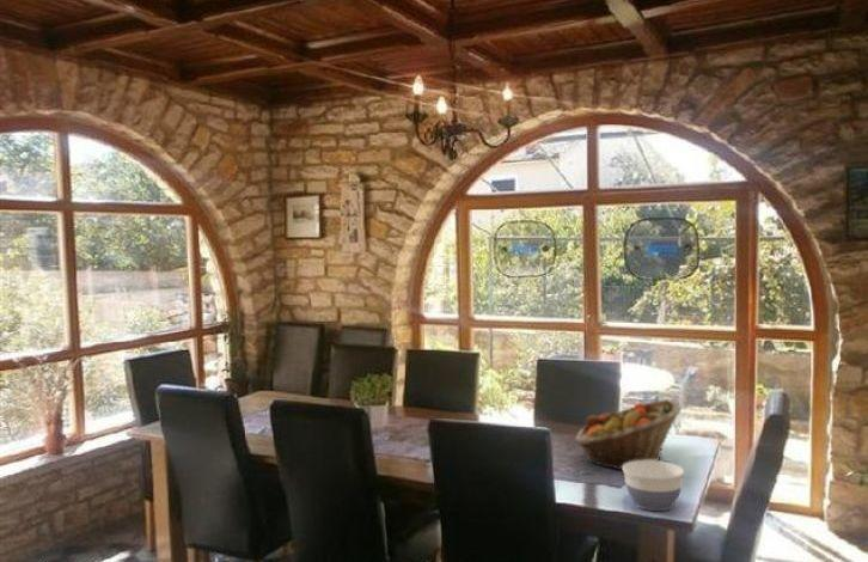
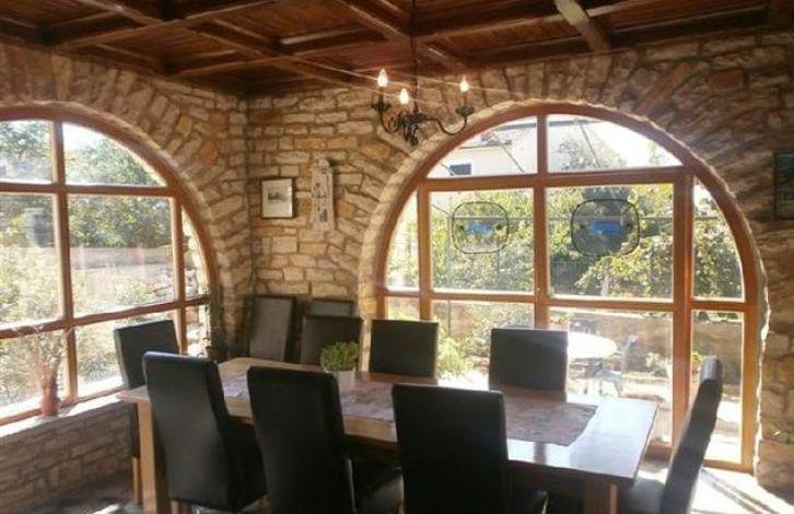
- bowl [622,459,685,512]
- fruit basket [574,398,681,471]
